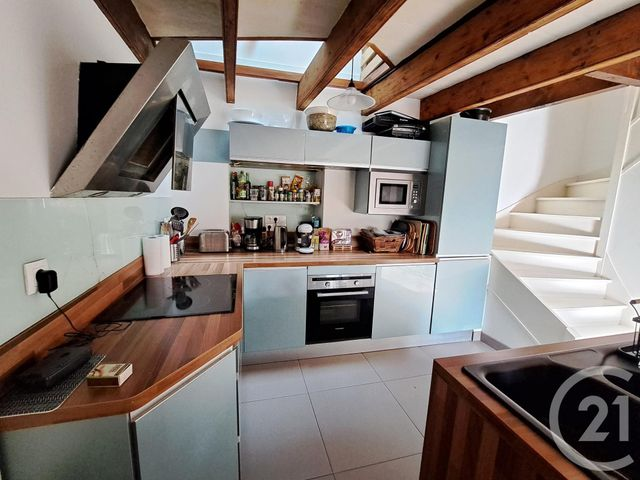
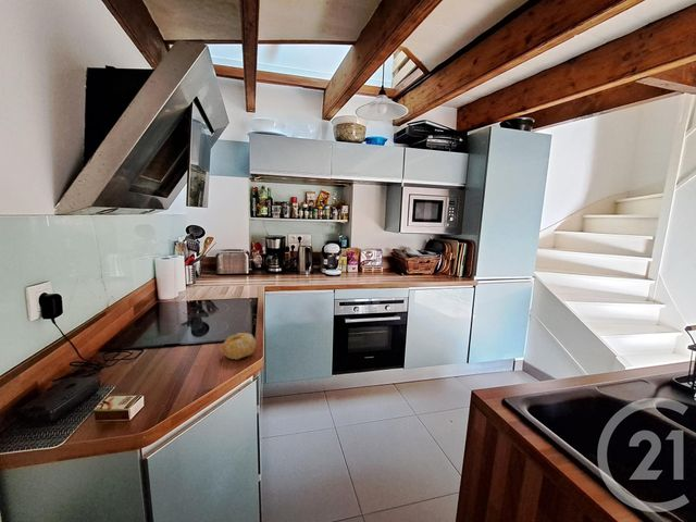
+ fruit [222,332,257,360]
